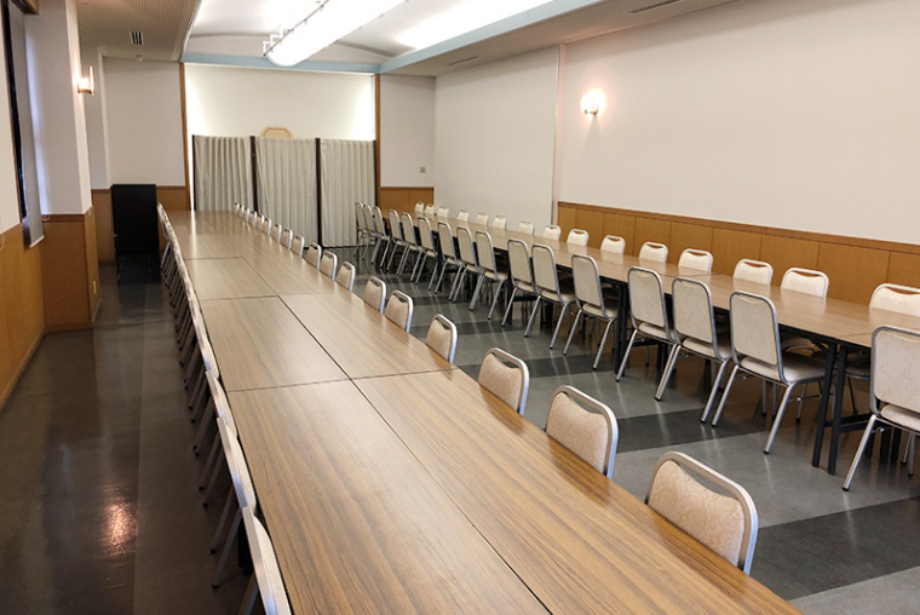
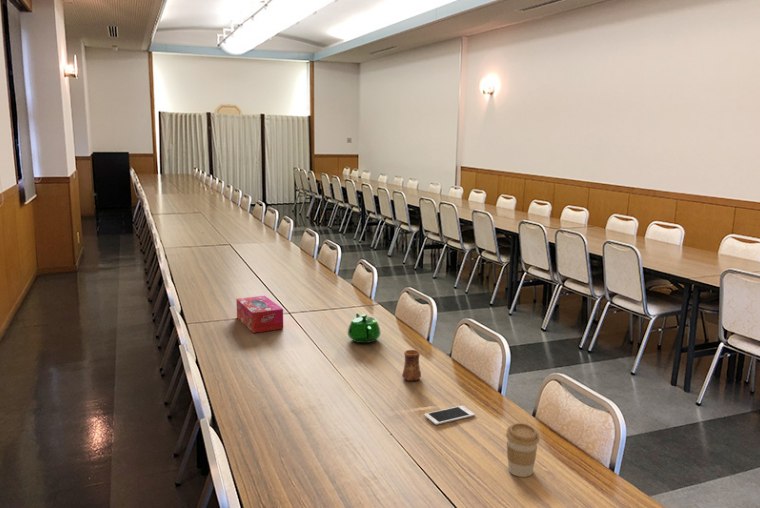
+ cup [401,349,422,382]
+ coffee cup [505,422,540,478]
+ cell phone [423,405,476,426]
+ tissue box [235,295,284,334]
+ teapot [346,311,382,344]
